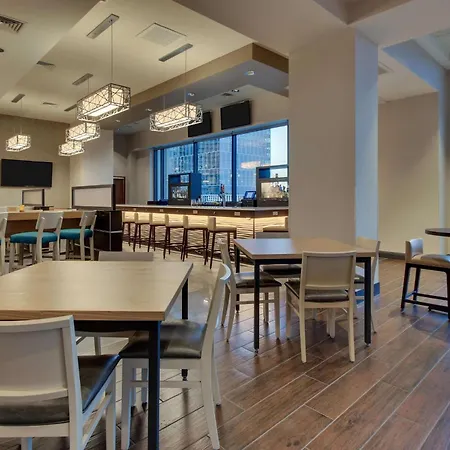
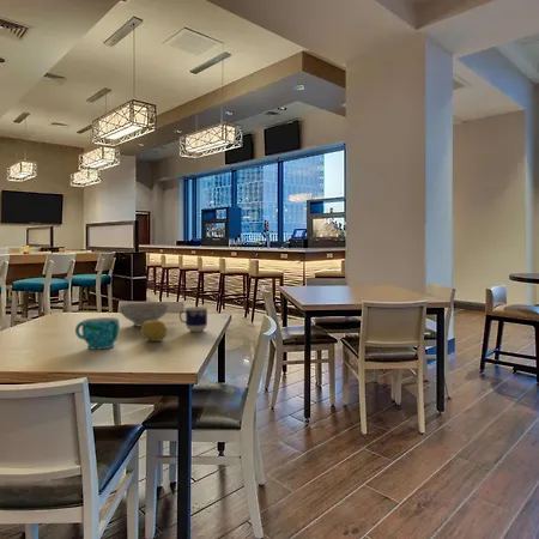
+ fruit [140,319,168,343]
+ cup [178,305,208,333]
+ decorative bowl [119,302,170,327]
+ cup [74,316,121,350]
